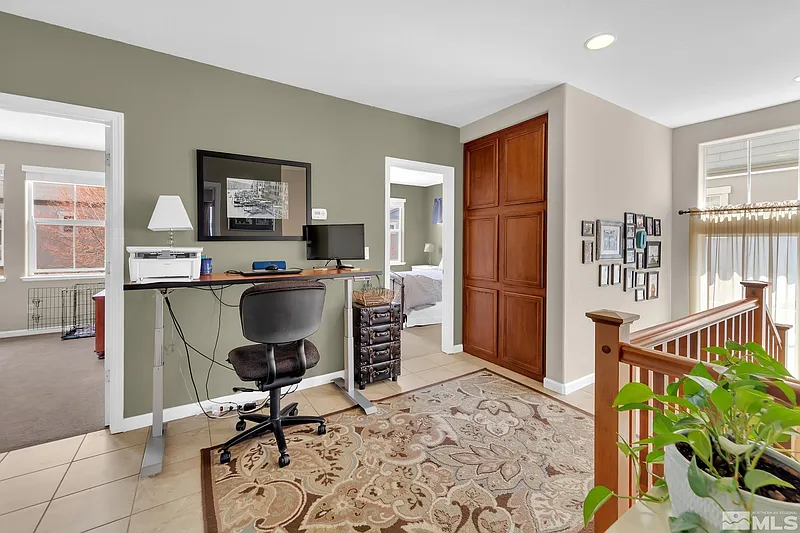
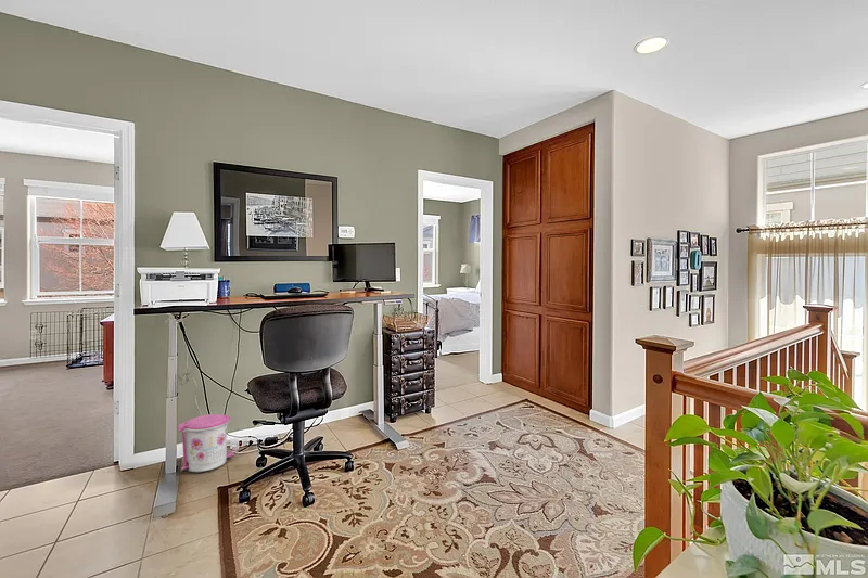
+ trash can [176,413,235,473]
